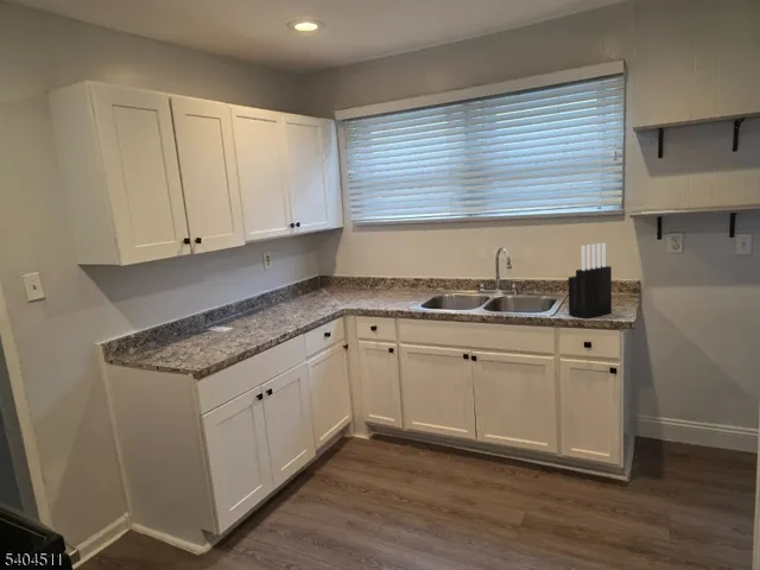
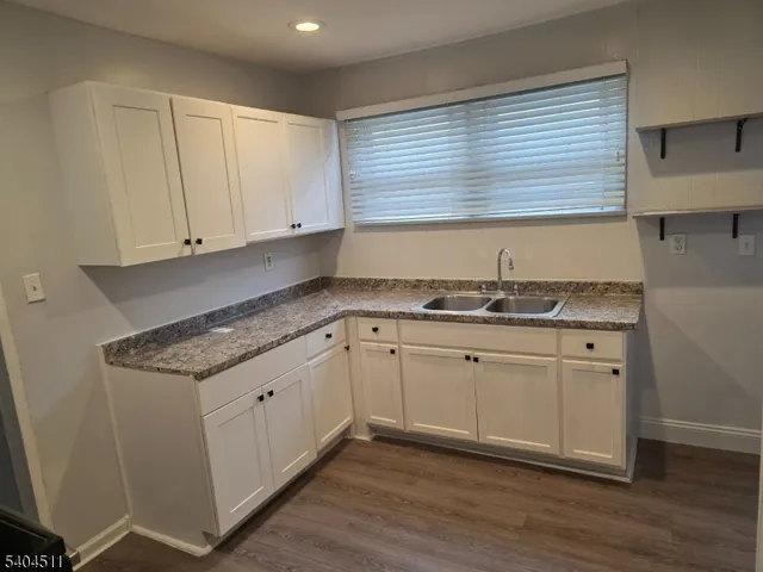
- knife block [568,242,613,319]
